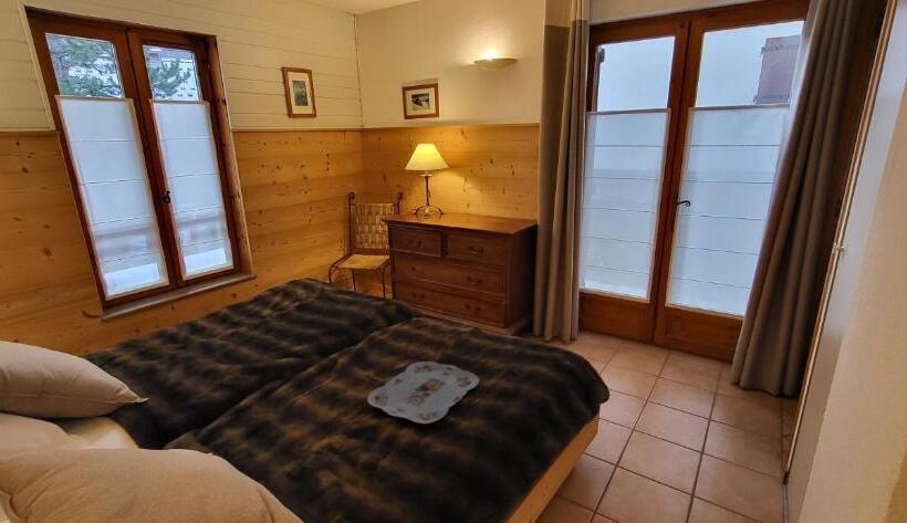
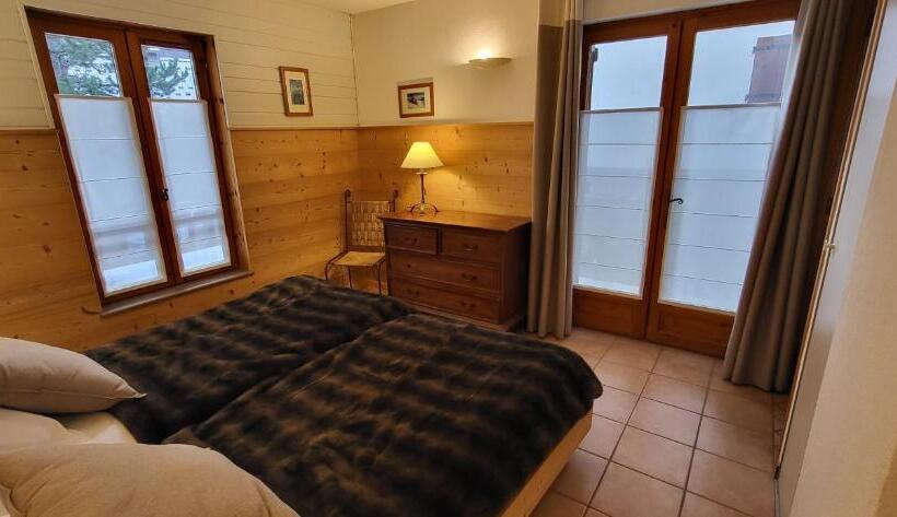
- serving tray [366,360,480,425]
